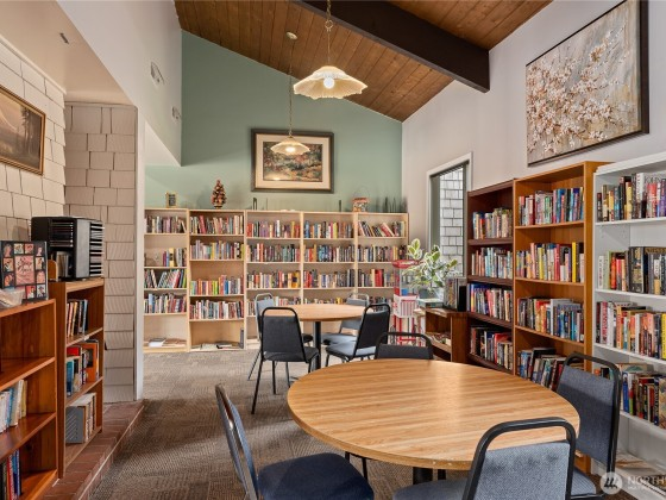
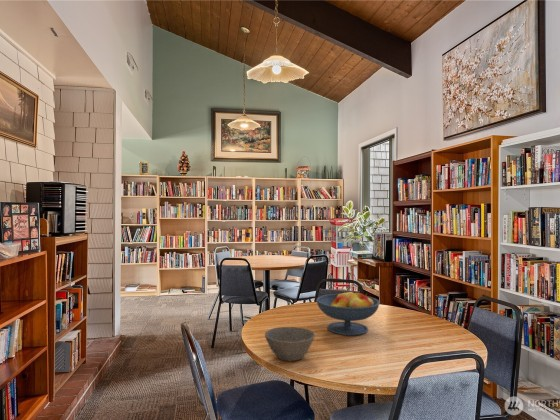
+ bowl [264,326,316,362]
+ fruit bowl [315,290,381,336]
